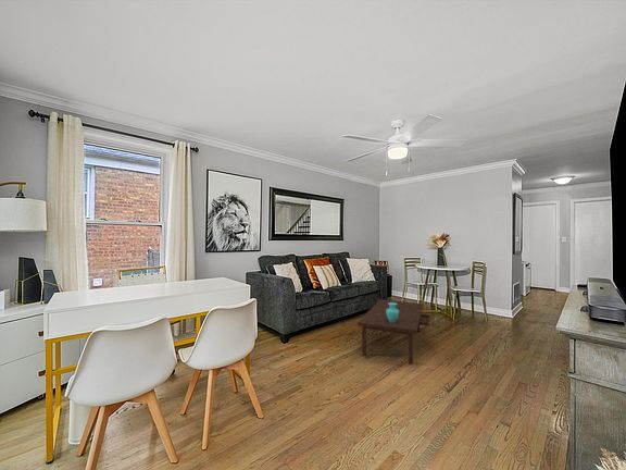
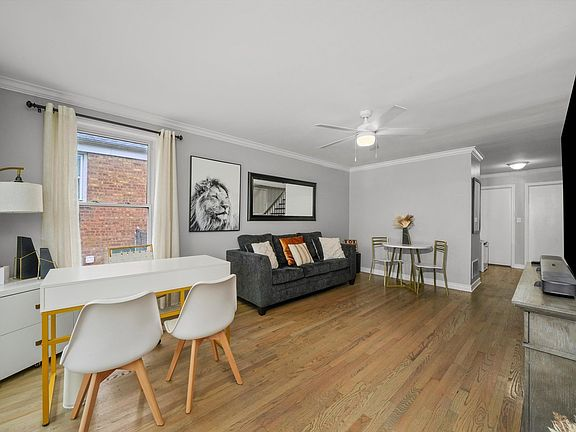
- coffee table [356,298,433,366]
